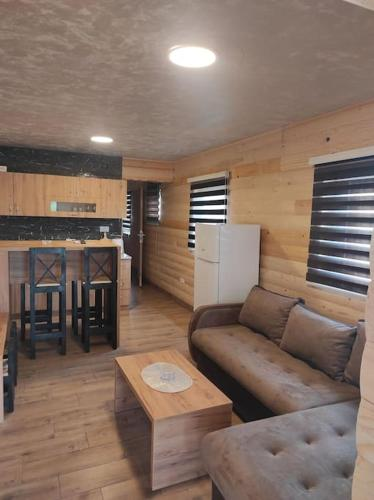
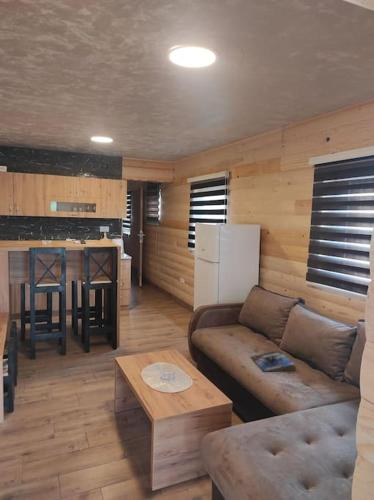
+ magazine [250,349,297,373]
